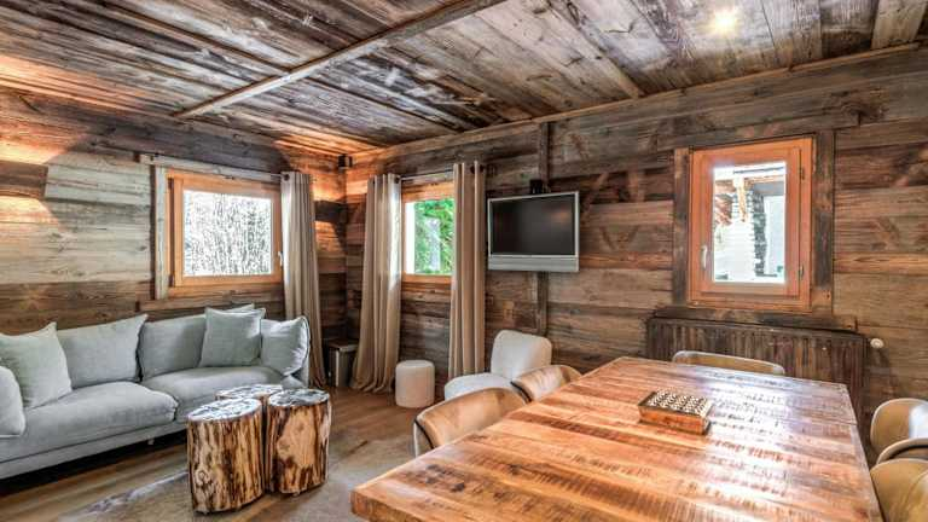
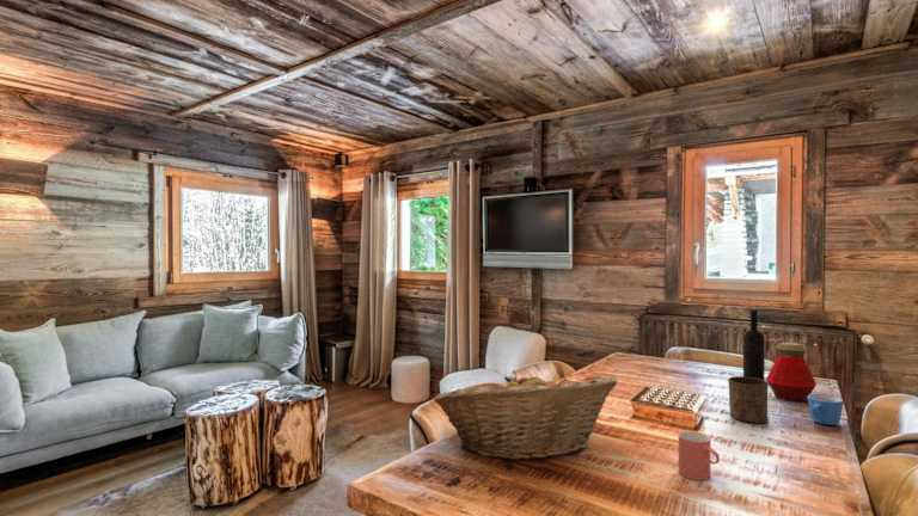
+ cup [678,430,721,481]
+ mug [807,393,845,426]
+ bottle [765,342,818,403]
+ wine bottle [742,308,766,381]
+ fruit basket [432,370,619,461]
+ cup [727,375,769,424]
